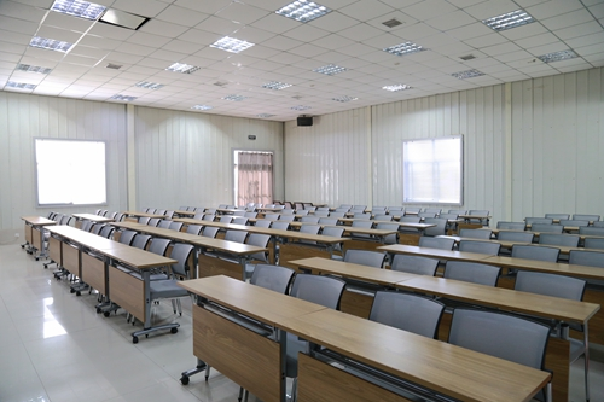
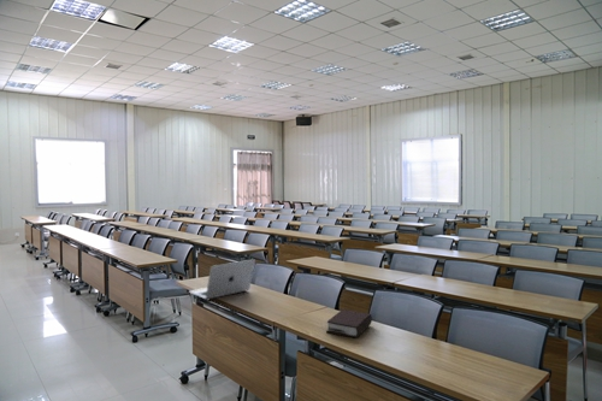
+ bible [325,308,373,340]
+ laptop [188,259,256,301]
